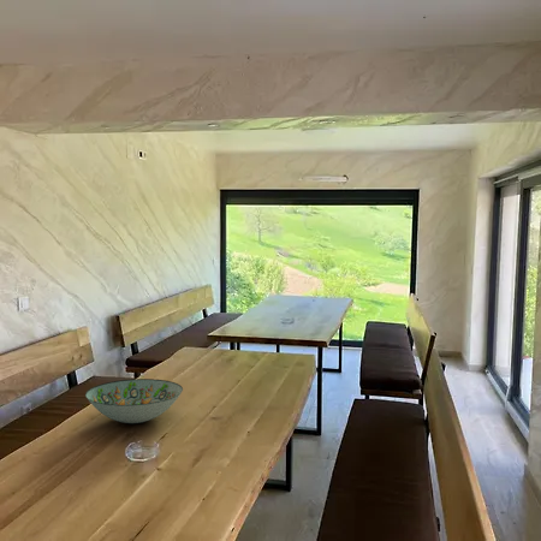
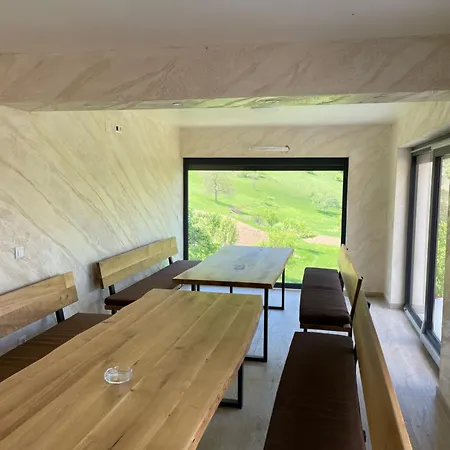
- decorative bowl [84,377,184,424]
